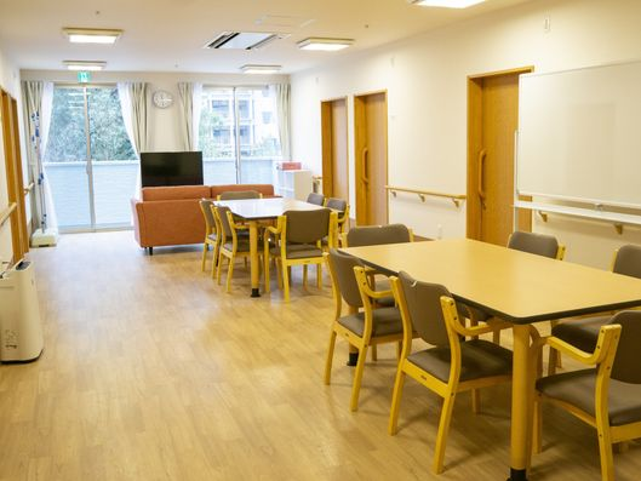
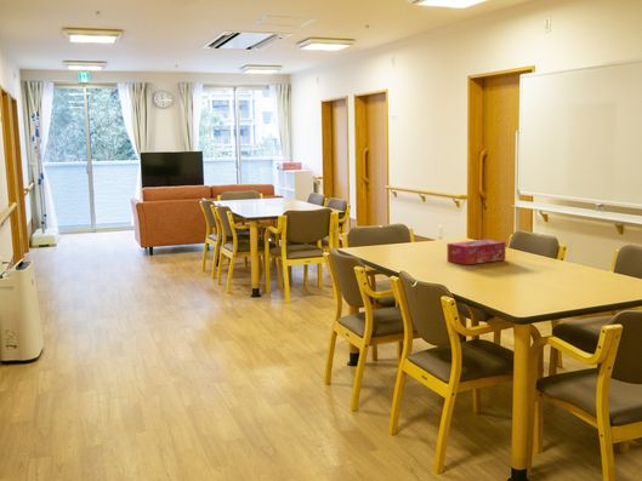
+ tissue box [447,239,507,265]
